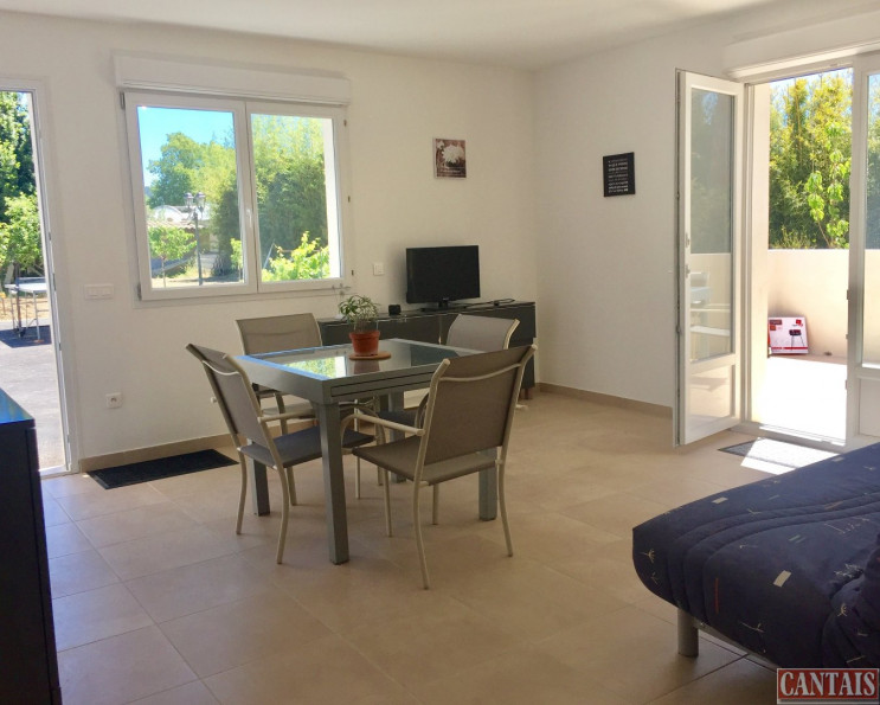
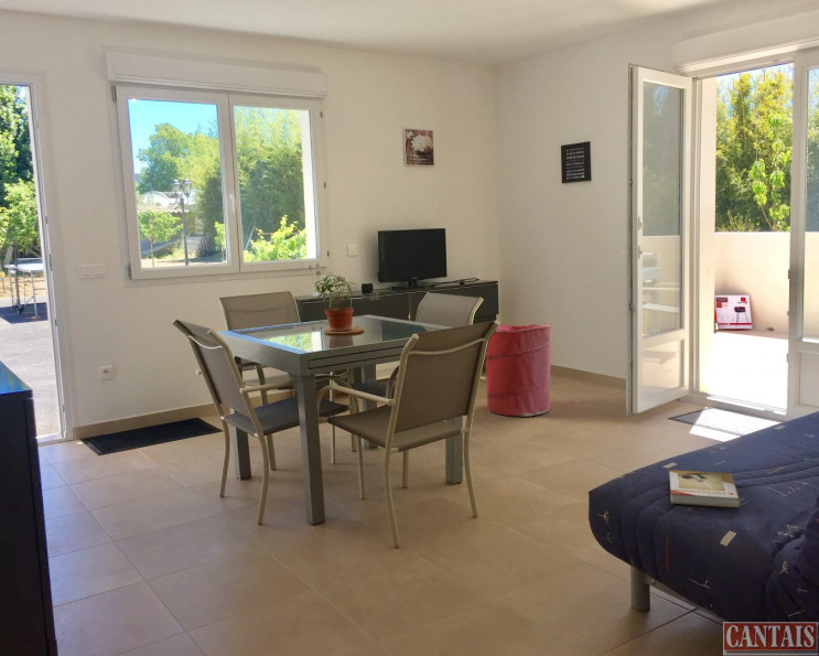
+ laundry hamper [485,323,552,417]
+ book [668,469,742,508]
